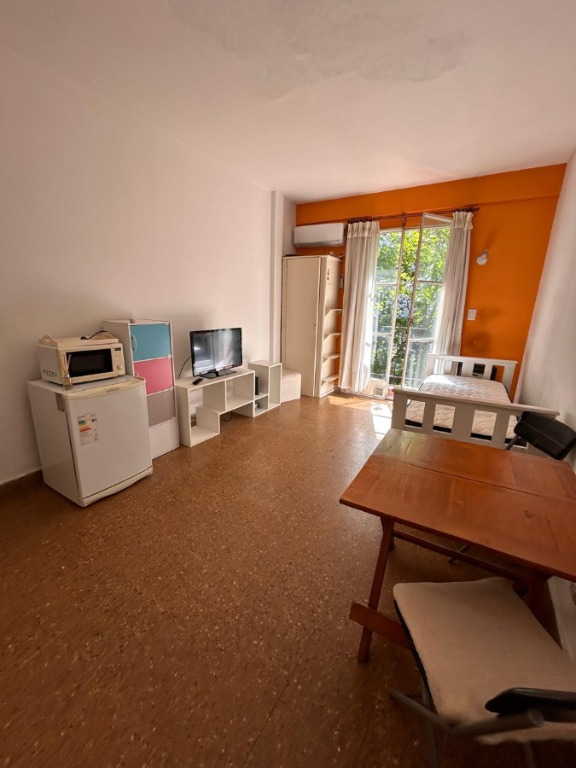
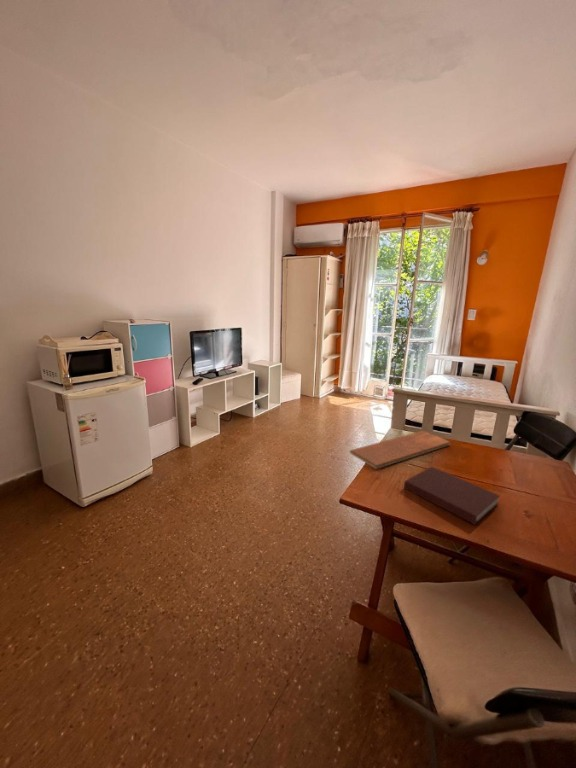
+ chopping board [348,430,452,470]
+ notebook [403,465,501,526]
